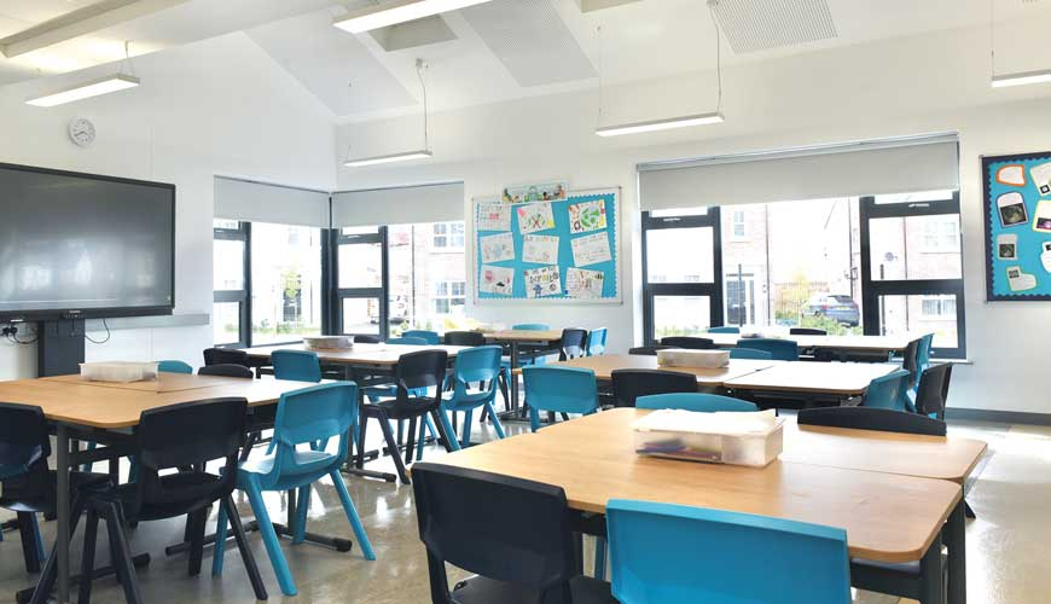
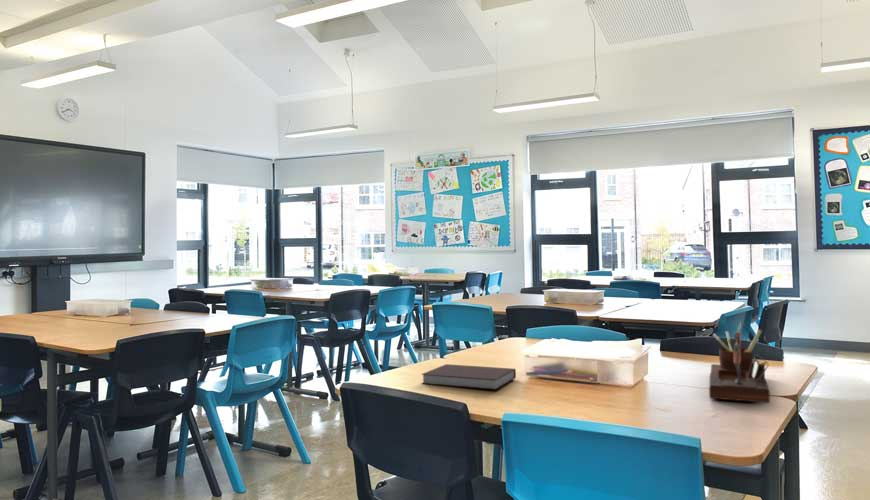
+ desk organizer [708,328,771,404]
+ notebook [421,363,517,391]
